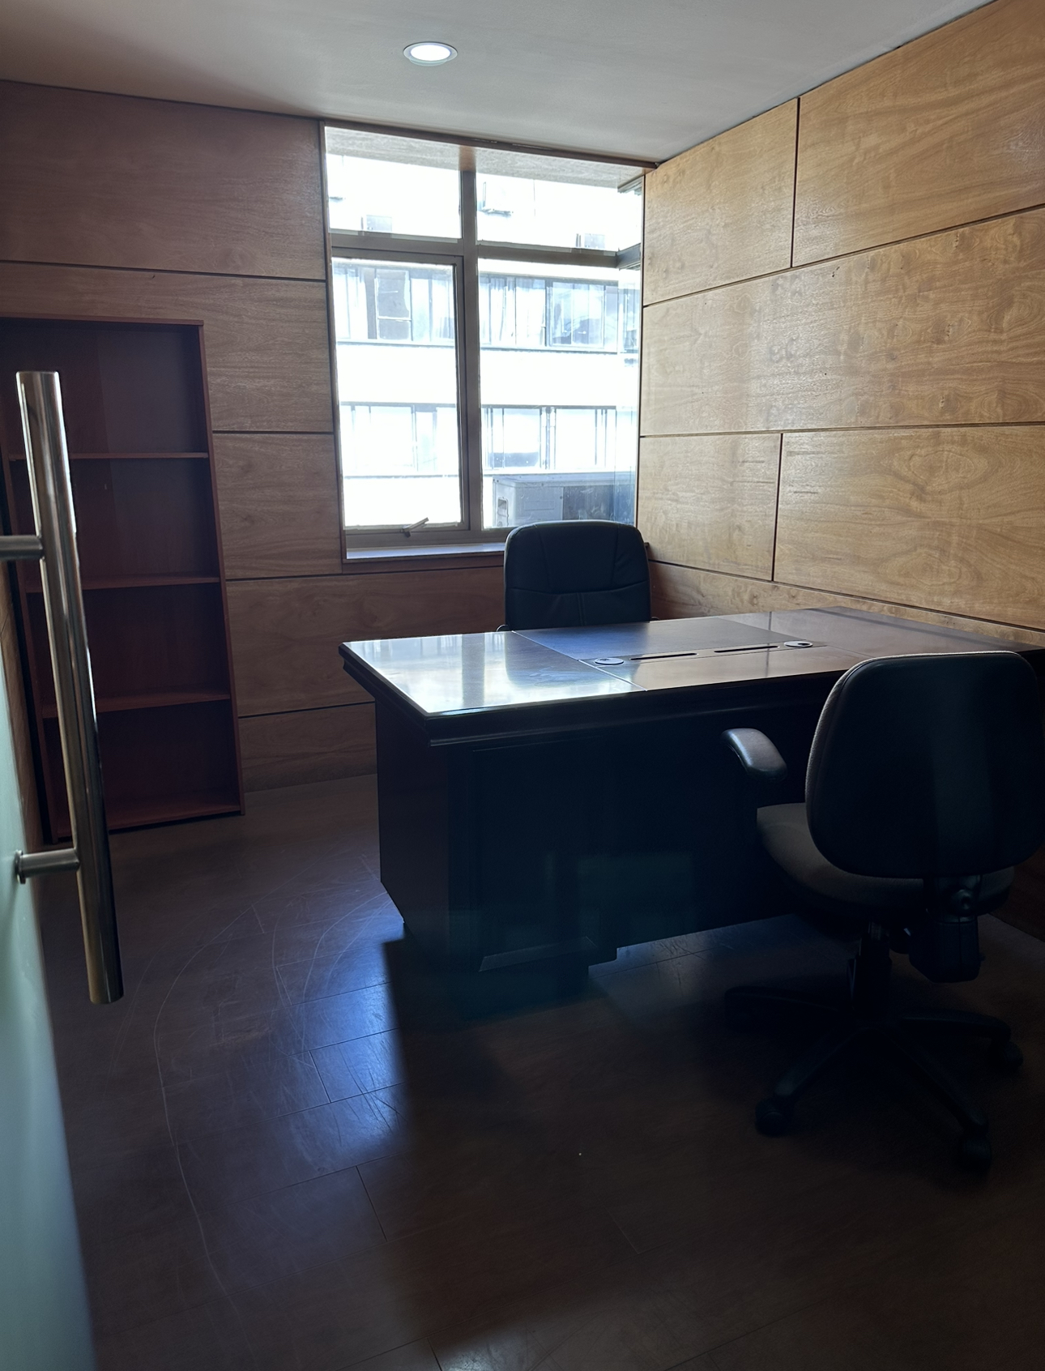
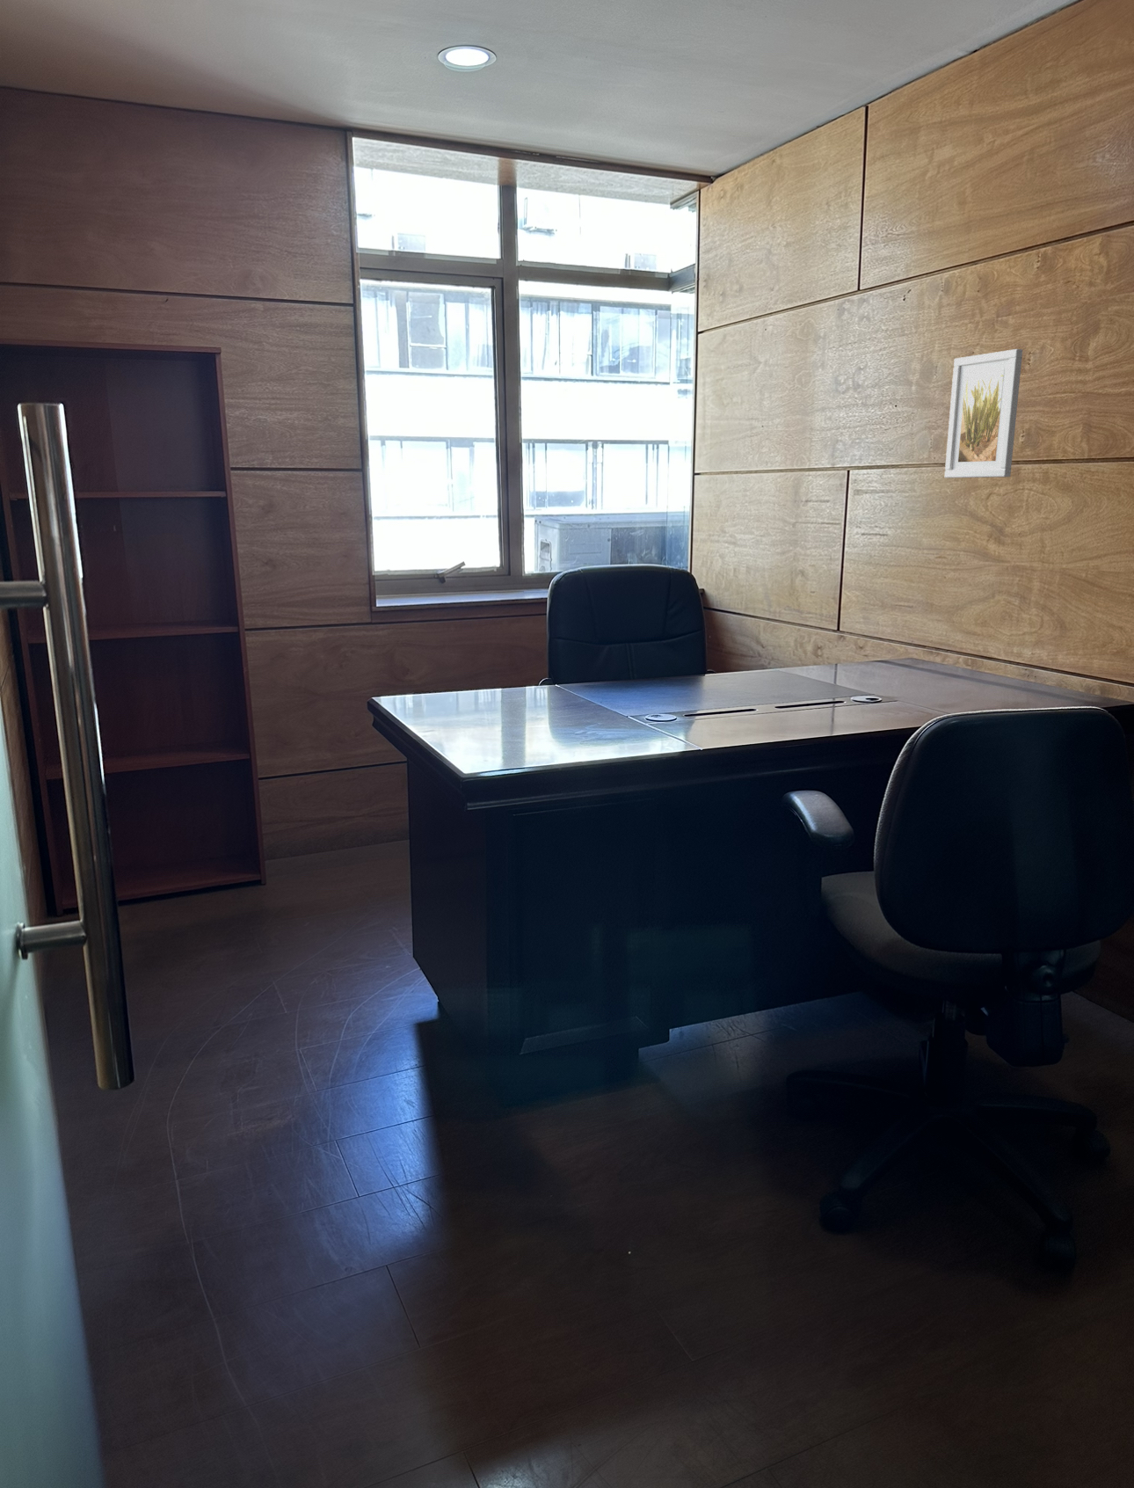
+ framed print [945,348,1023,479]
